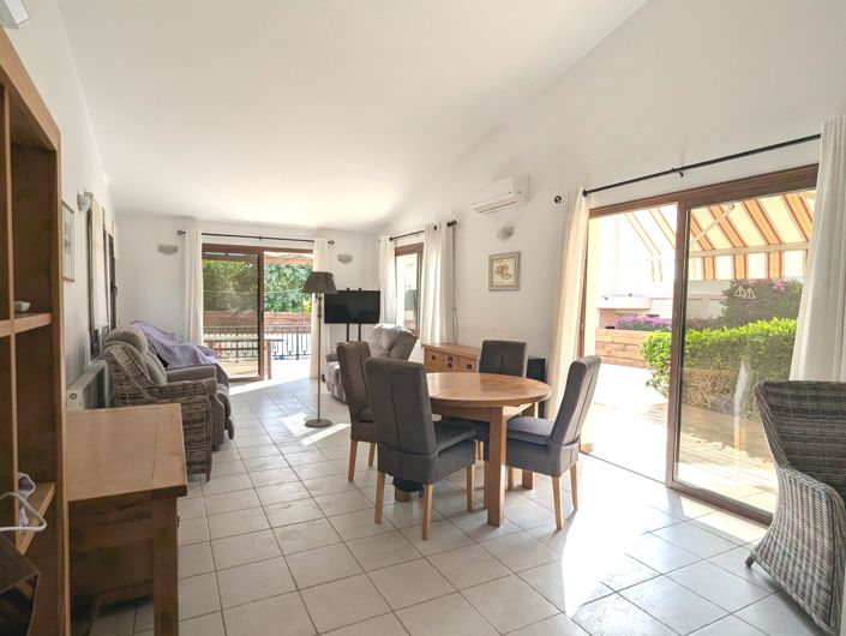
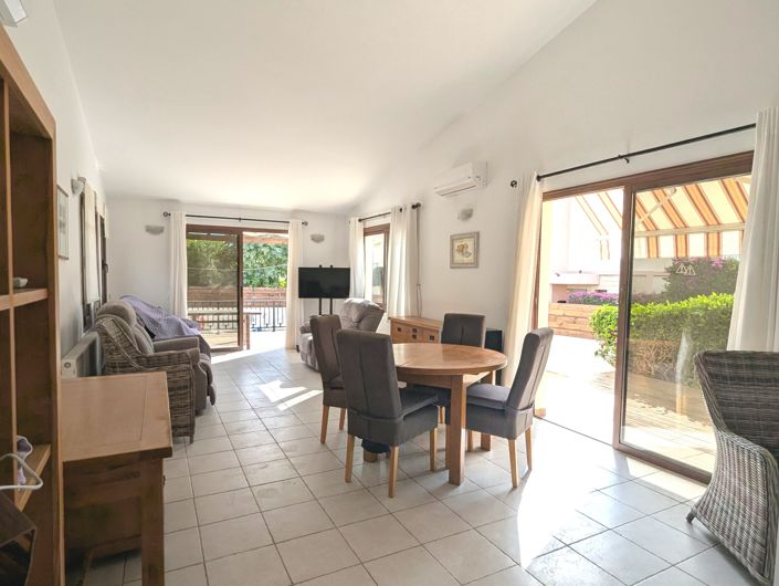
- floor lamp [301,270,338,428]
